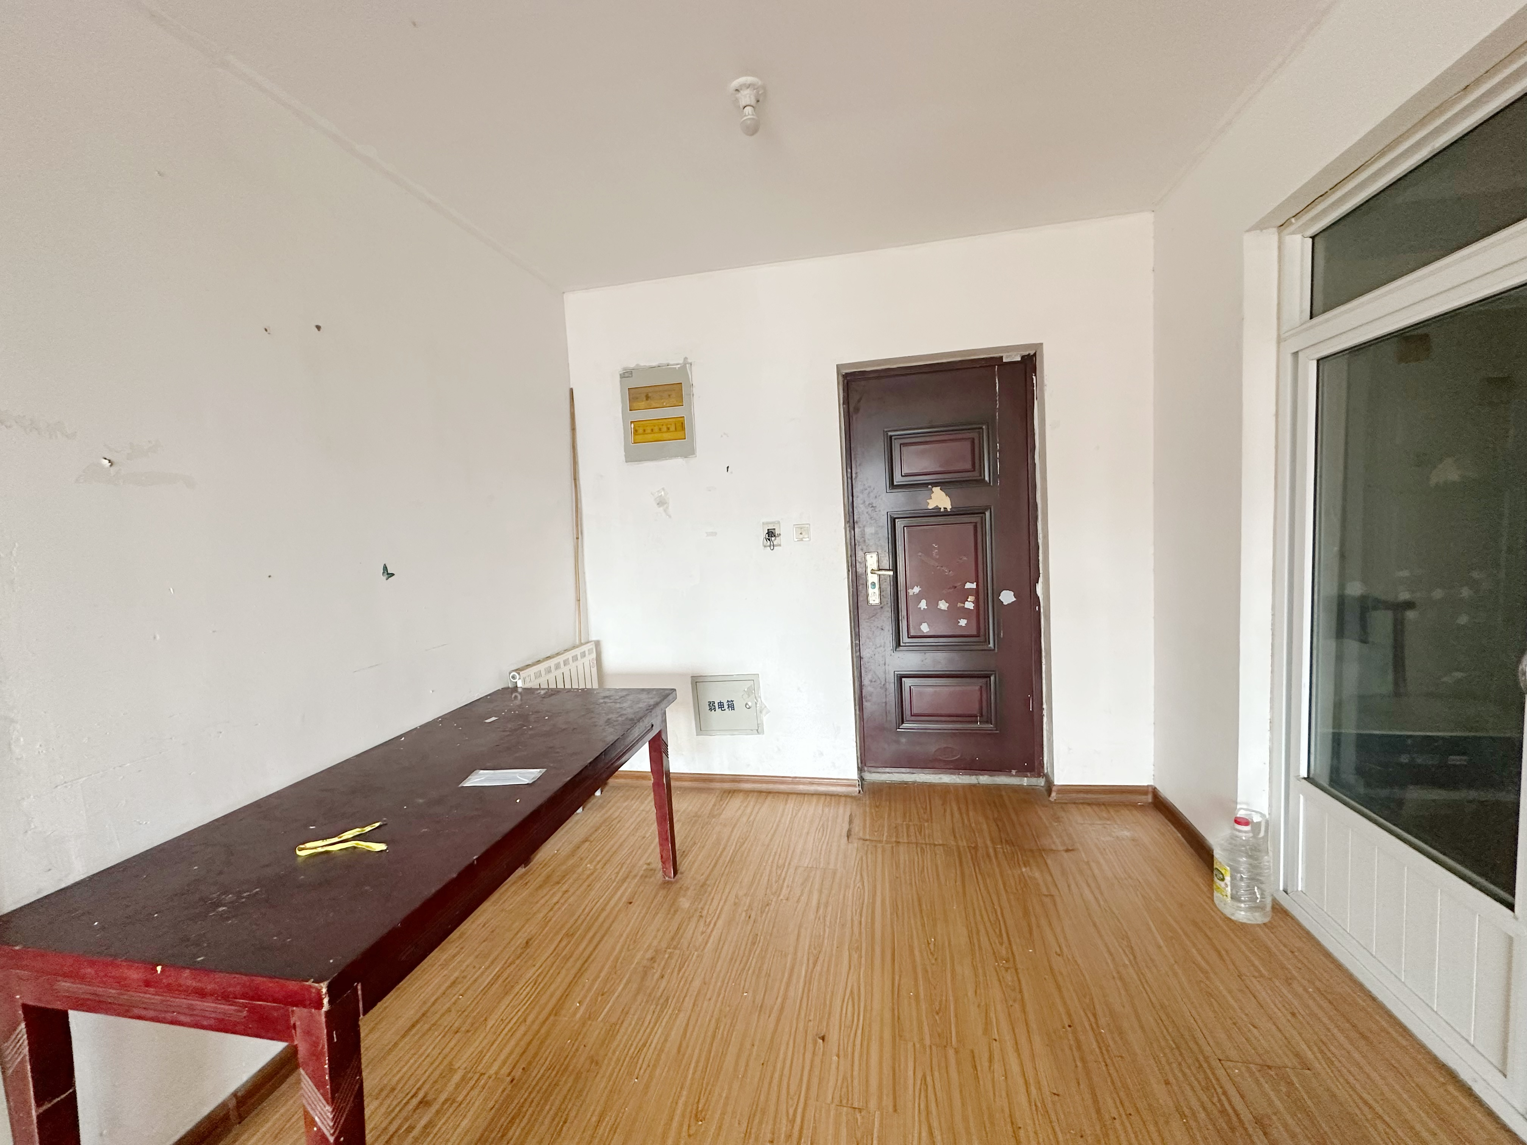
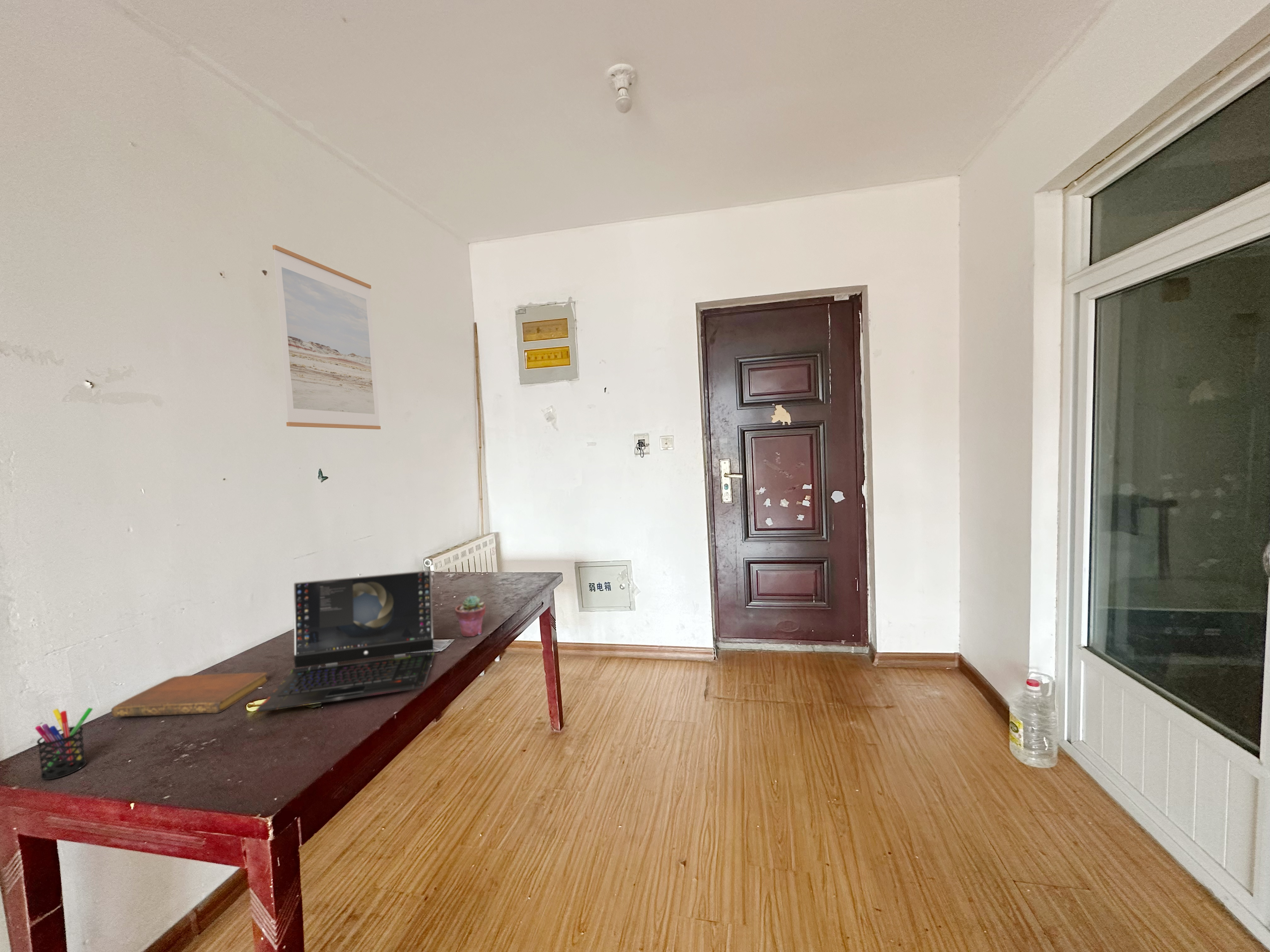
+ pen holder [35,707,93,780]
+ potted succulent [455,595,486,637]
+ wall art [272,244,381,430]
+ notebook [111,672,268,717]
+ laptop computer [256,570,435,712]
